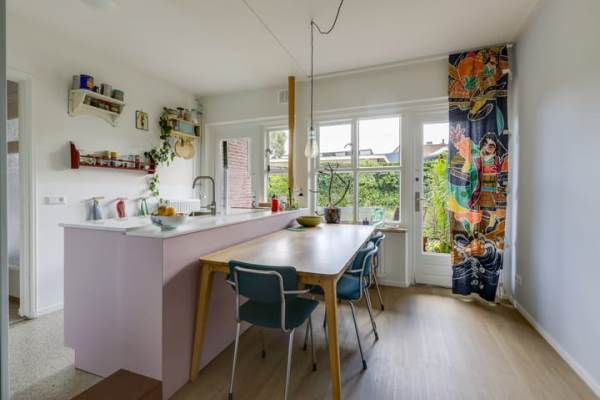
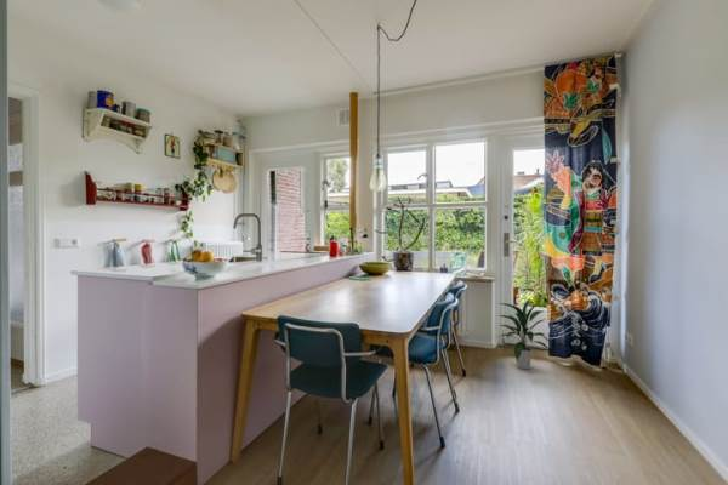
+ indoor plant [496,297,552,371]
